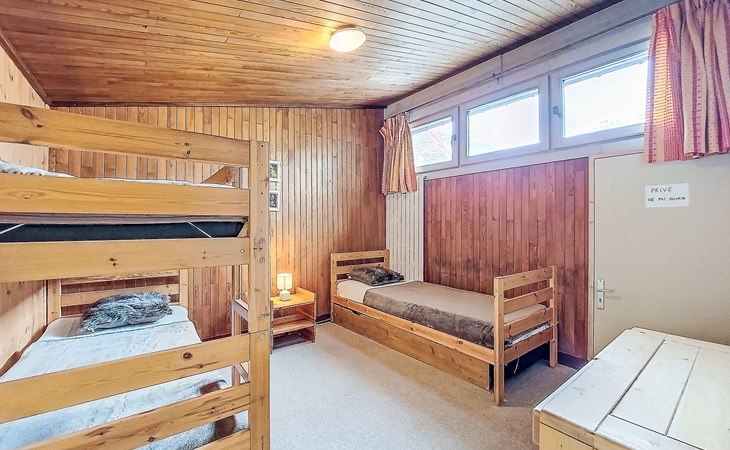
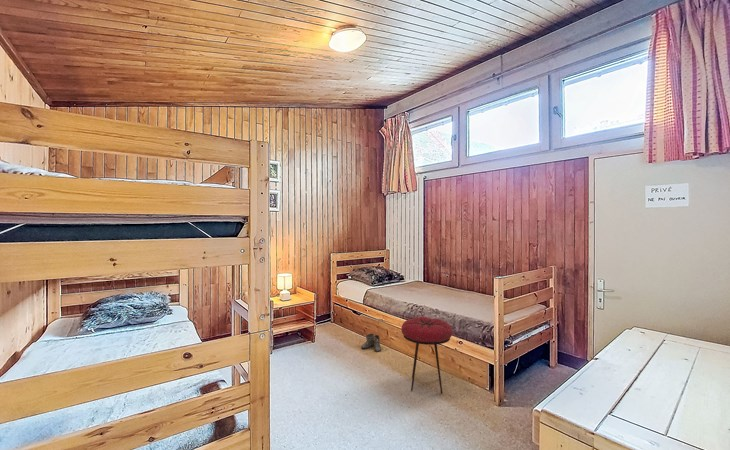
+ boots [360,333,382,353]
+ stool [400,316,453,395]
